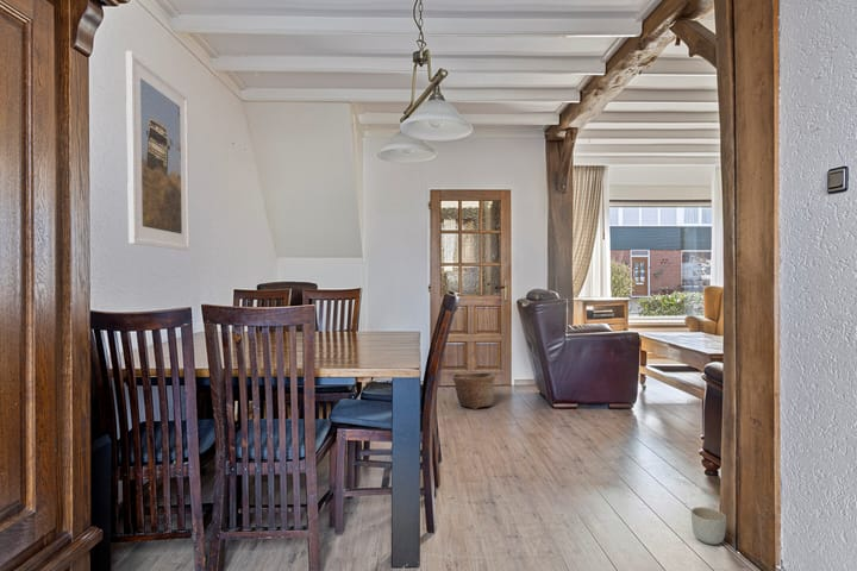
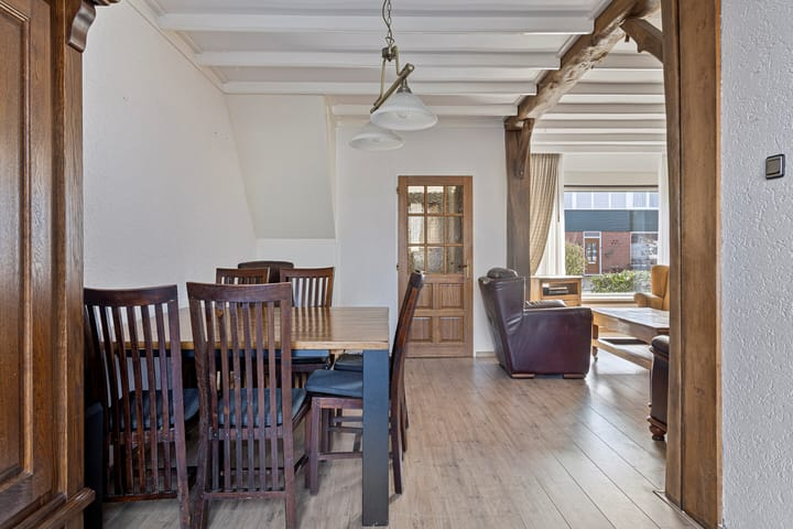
- basket [451,372,498,410]
- planter [690,506,727,546]
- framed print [125,50,190,252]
